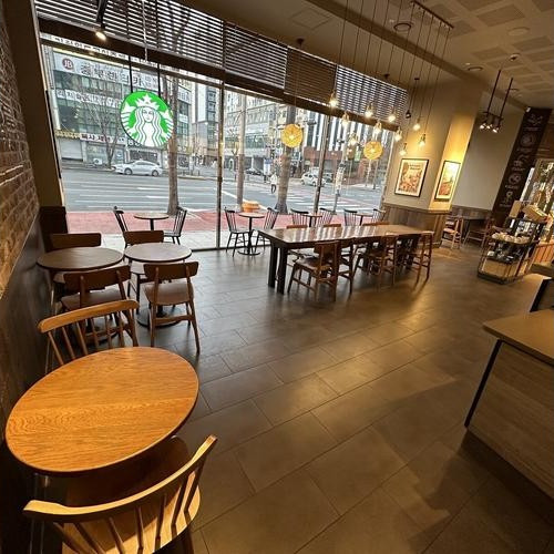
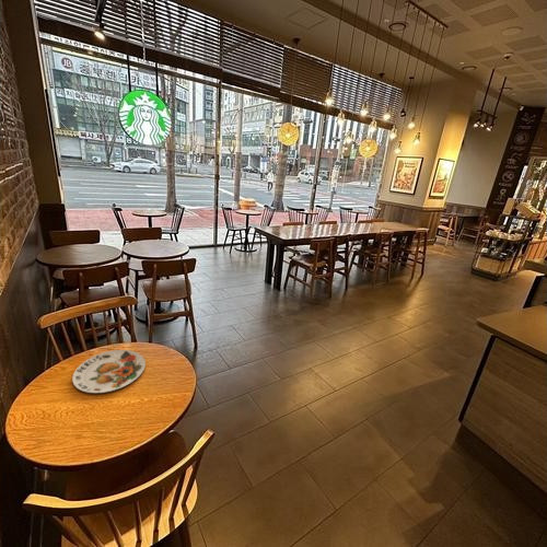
+ plate [71,349,147,394]
